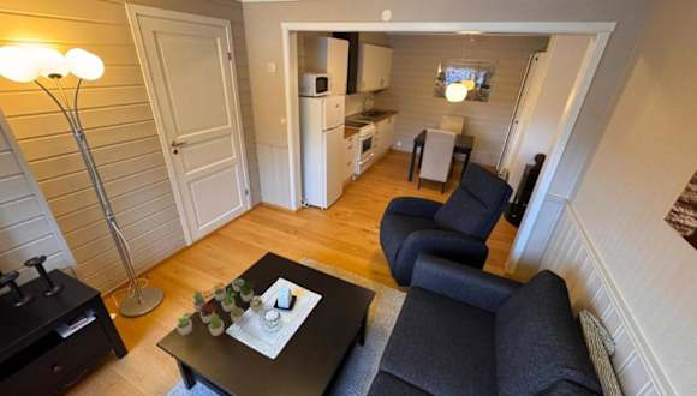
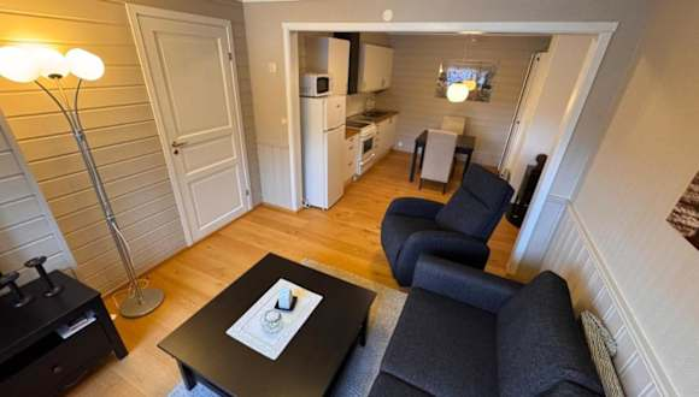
- succulent plant [175,277,264,337]
